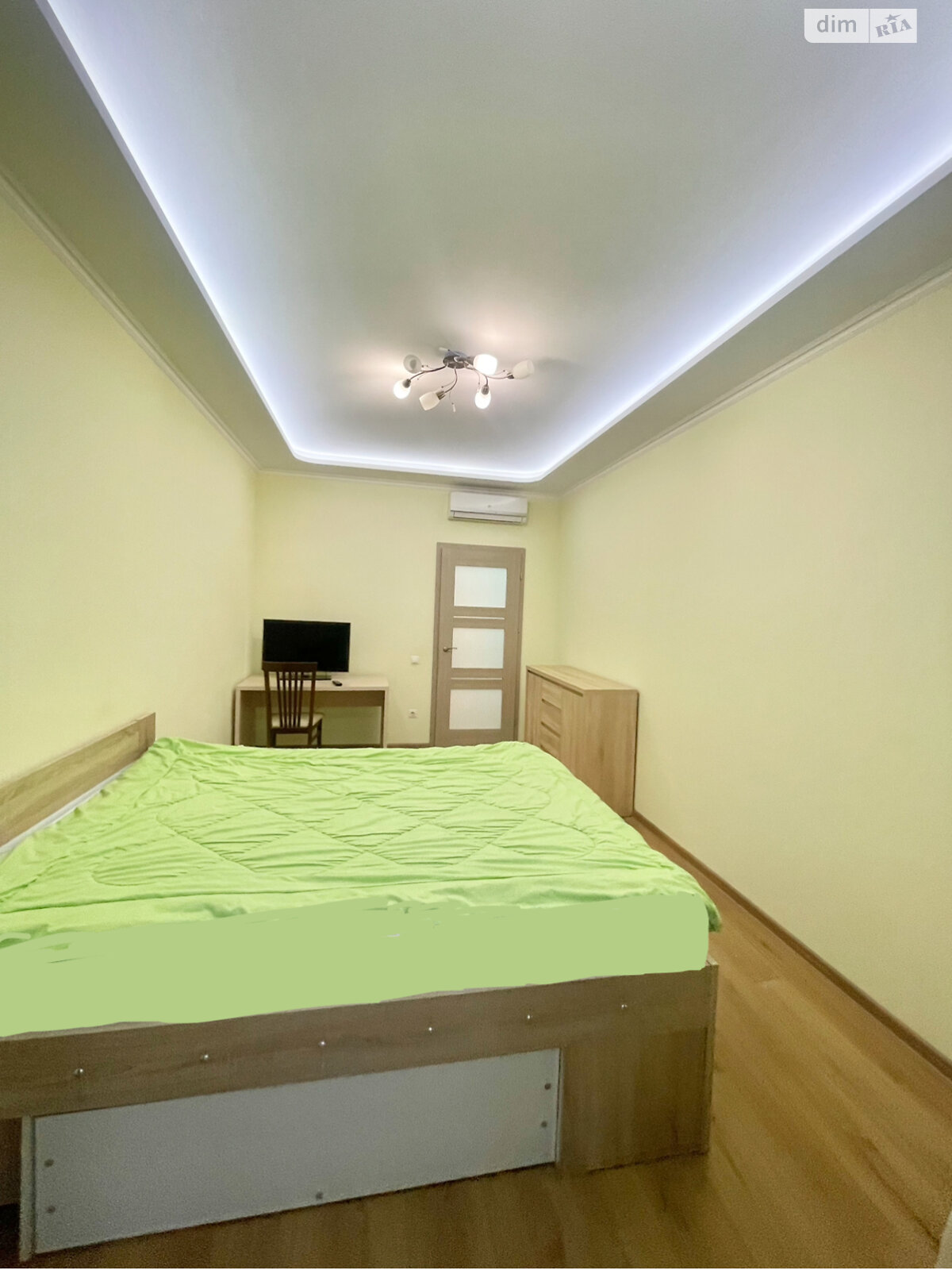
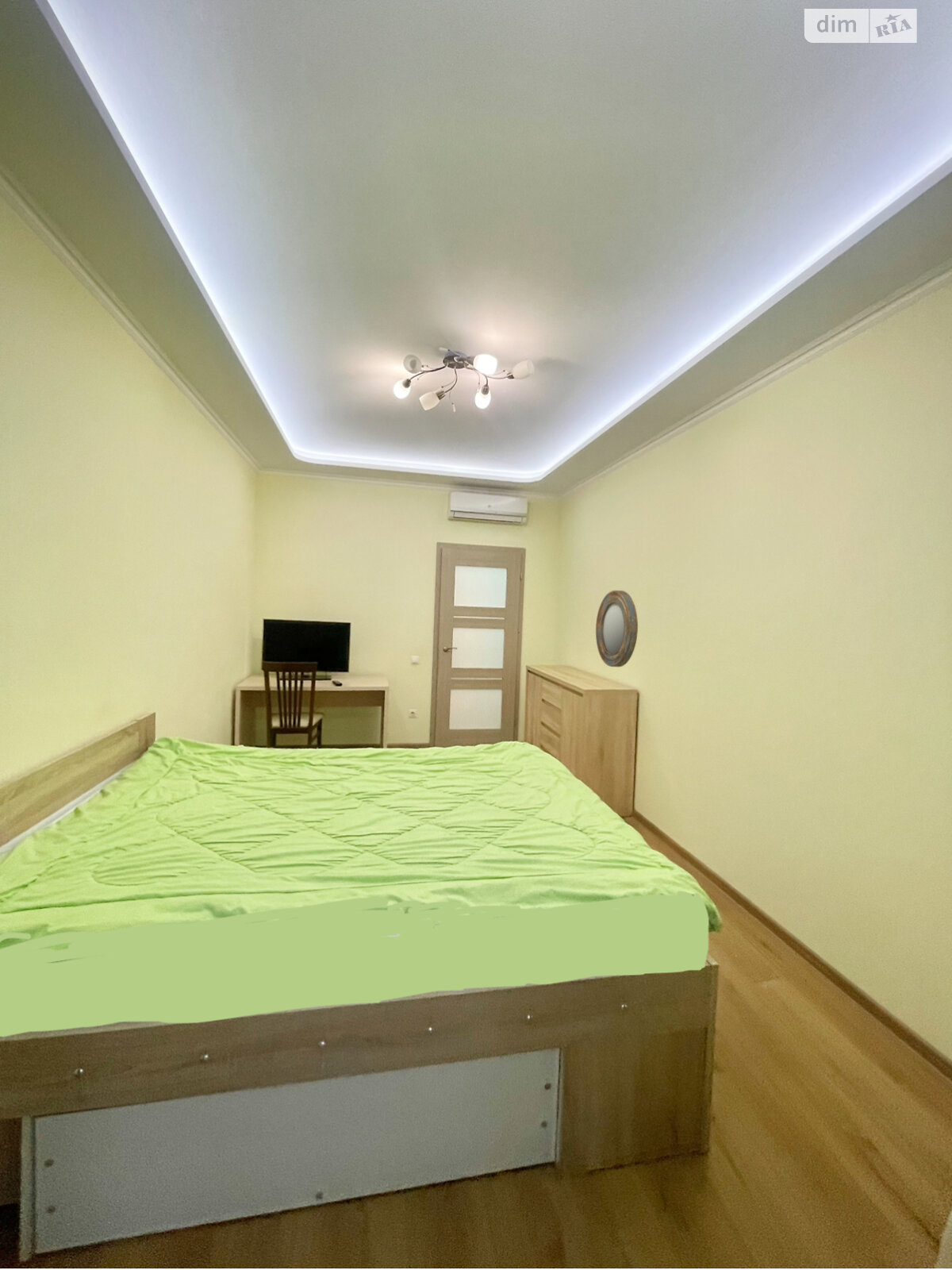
+ home mirror [595,590,639,668]
